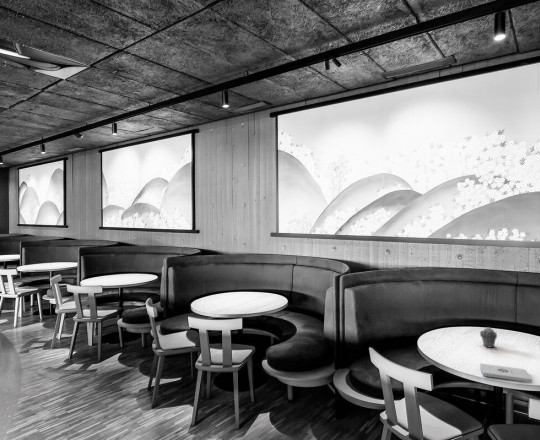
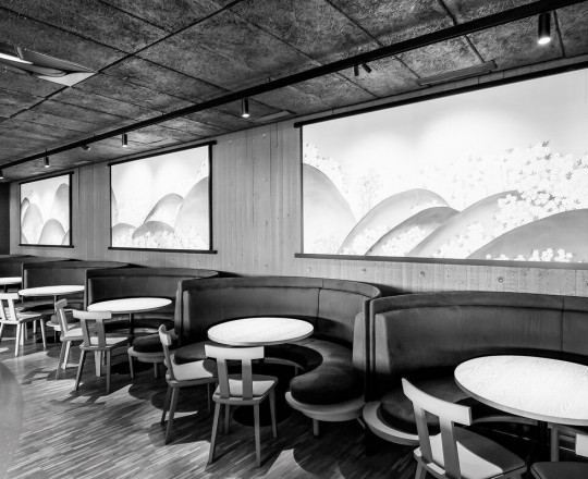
- notepad [479,363,533,384]
- potted succulent [479,326,498,349]
